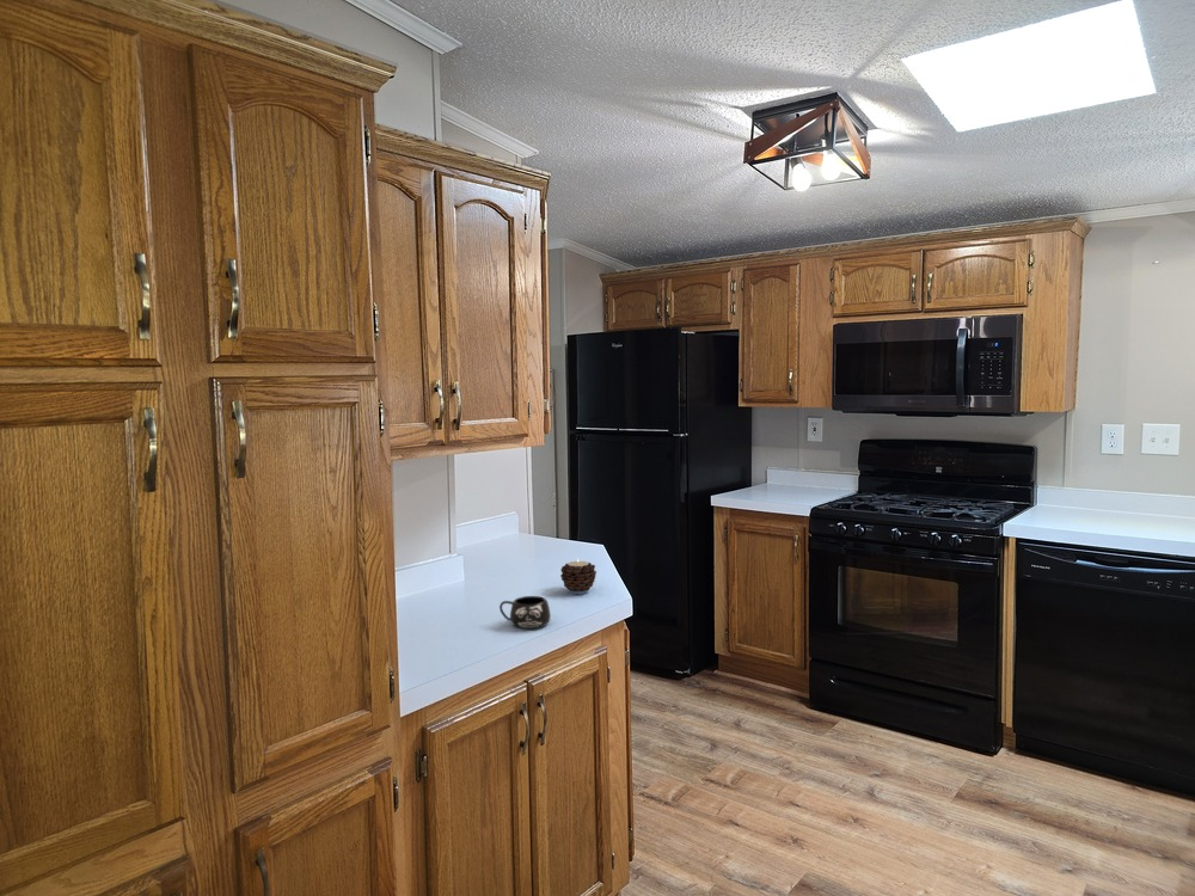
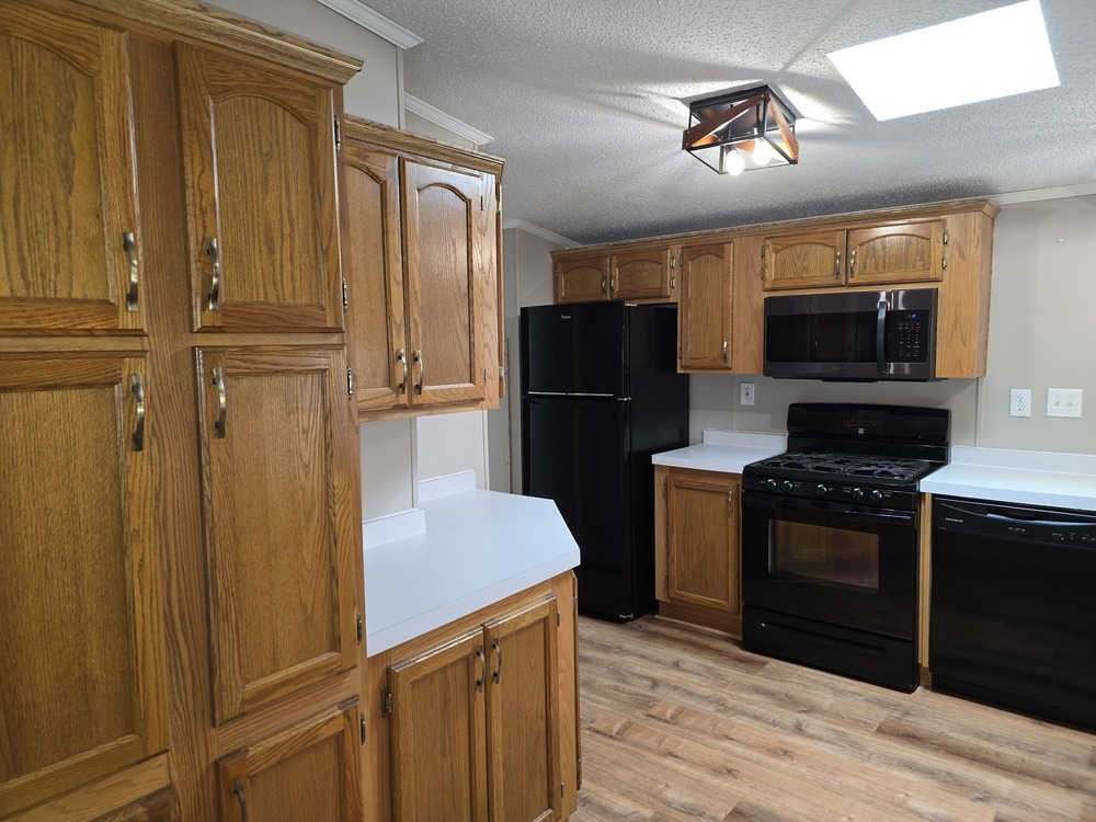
- candle [559,557,598,595]
- mug [498,595,552,630]
